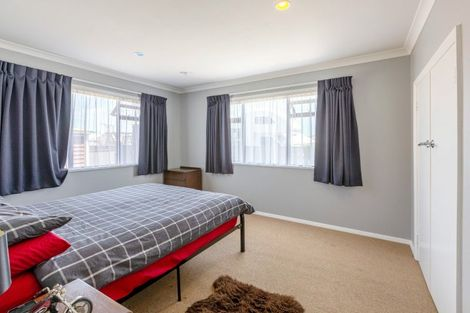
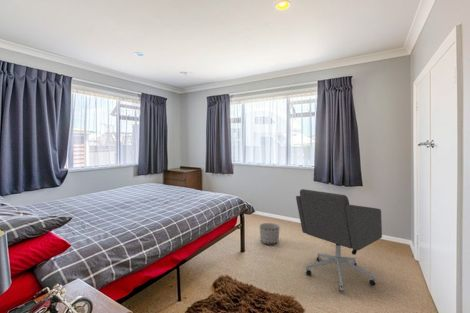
+ planter [259,222,281,245]
+ office chair [295,188,383,293]
